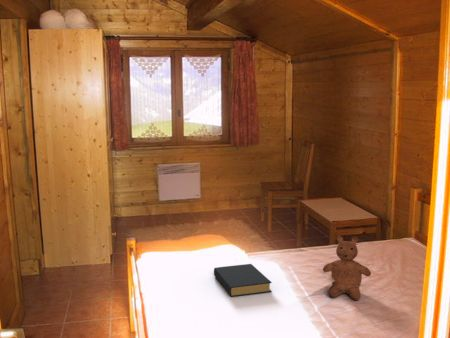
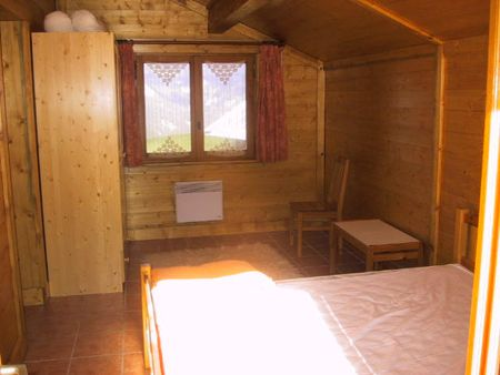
- teddy bear [322,235,372,301]
- hardback book [213,263,273,298]
